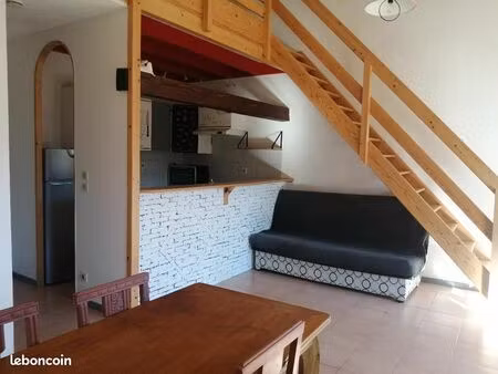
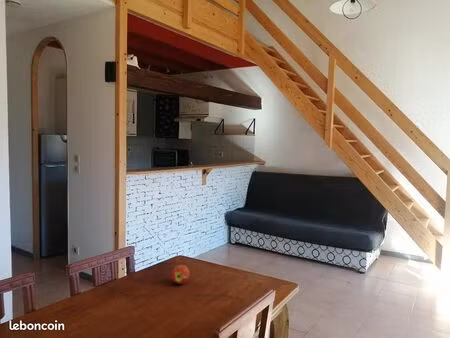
+ apple [170,264,191,285]
